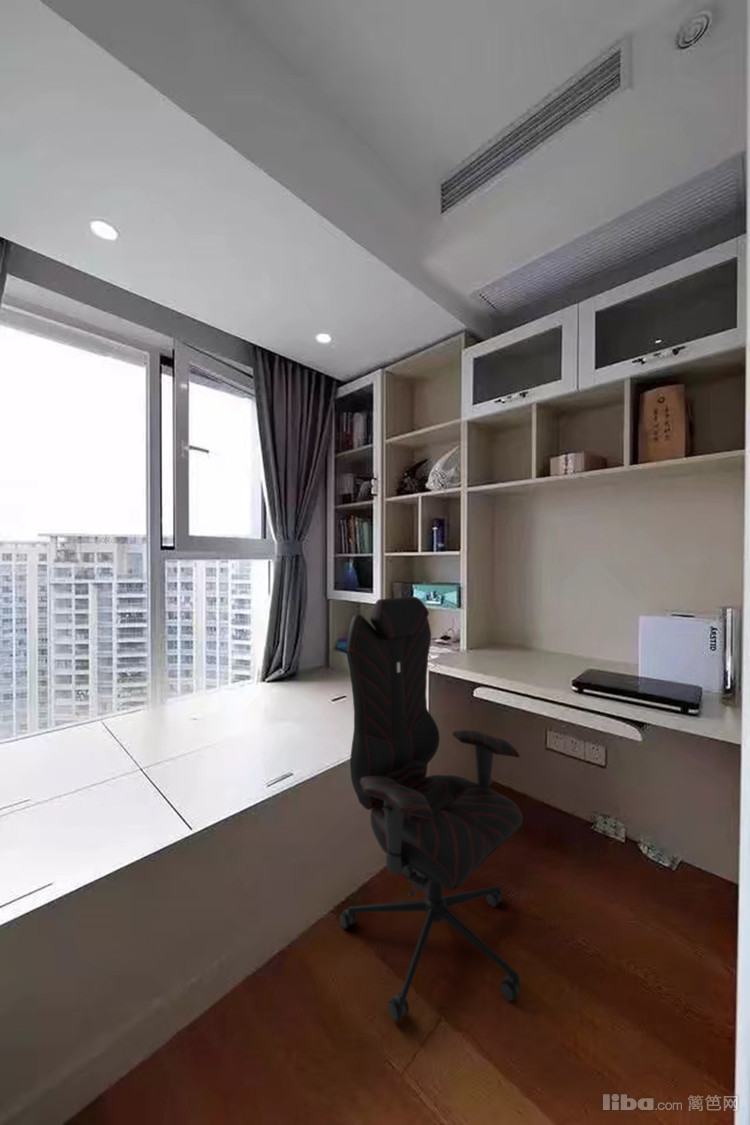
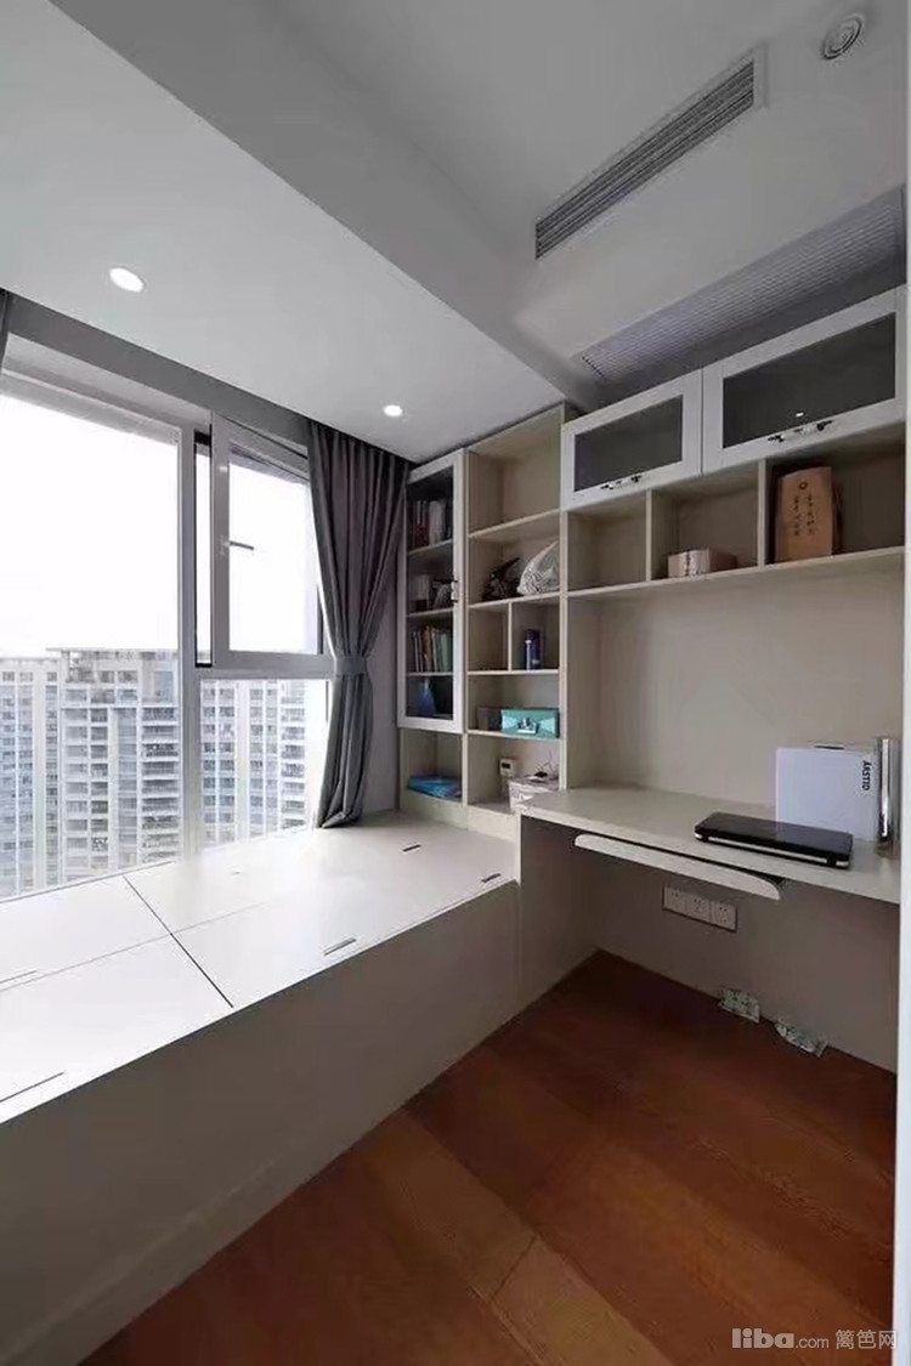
- office chair [339,596,524,1023]
